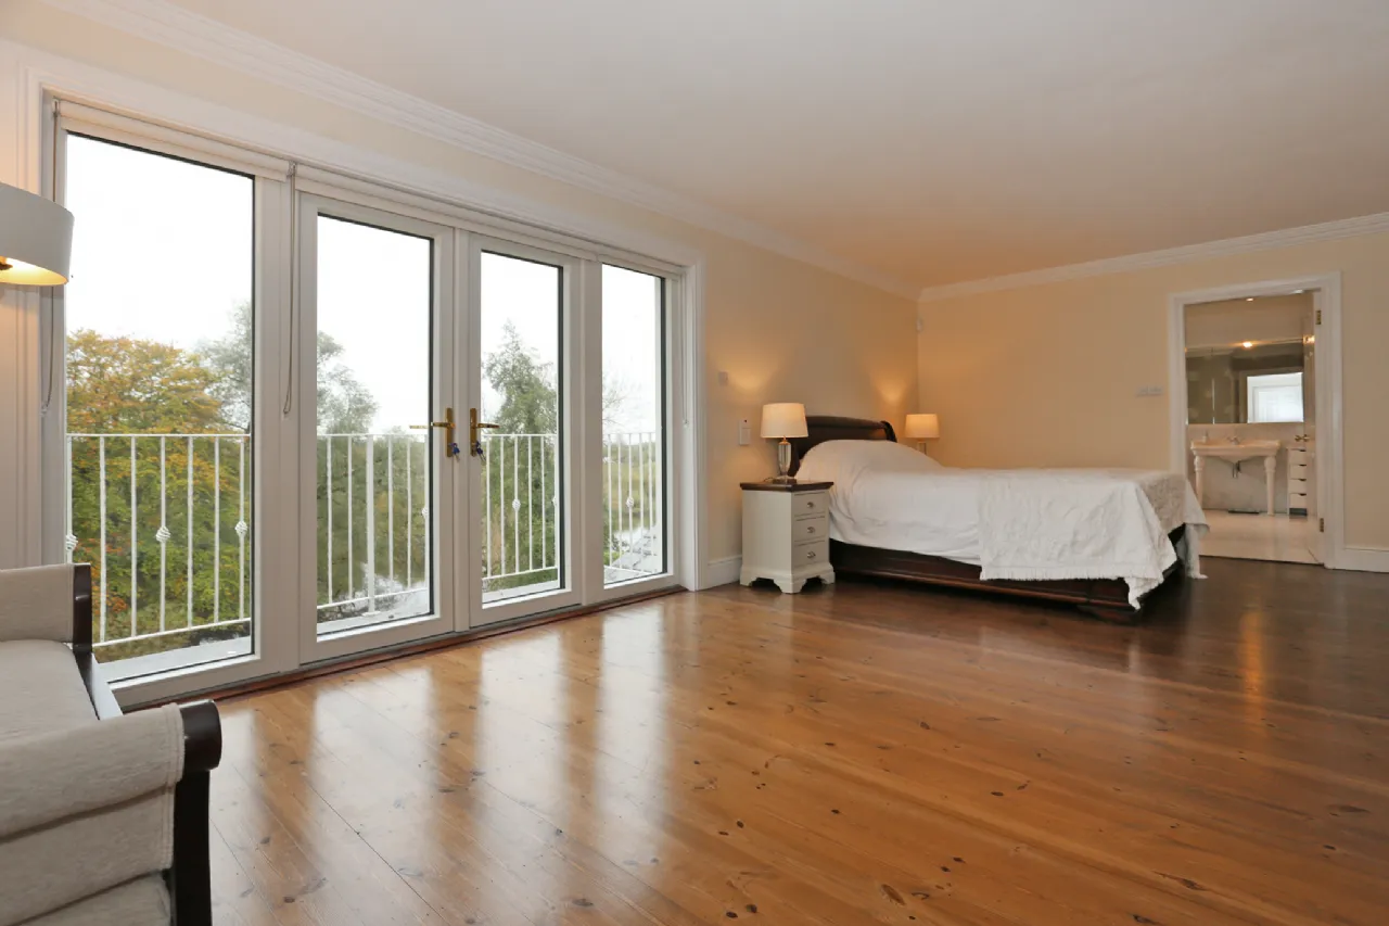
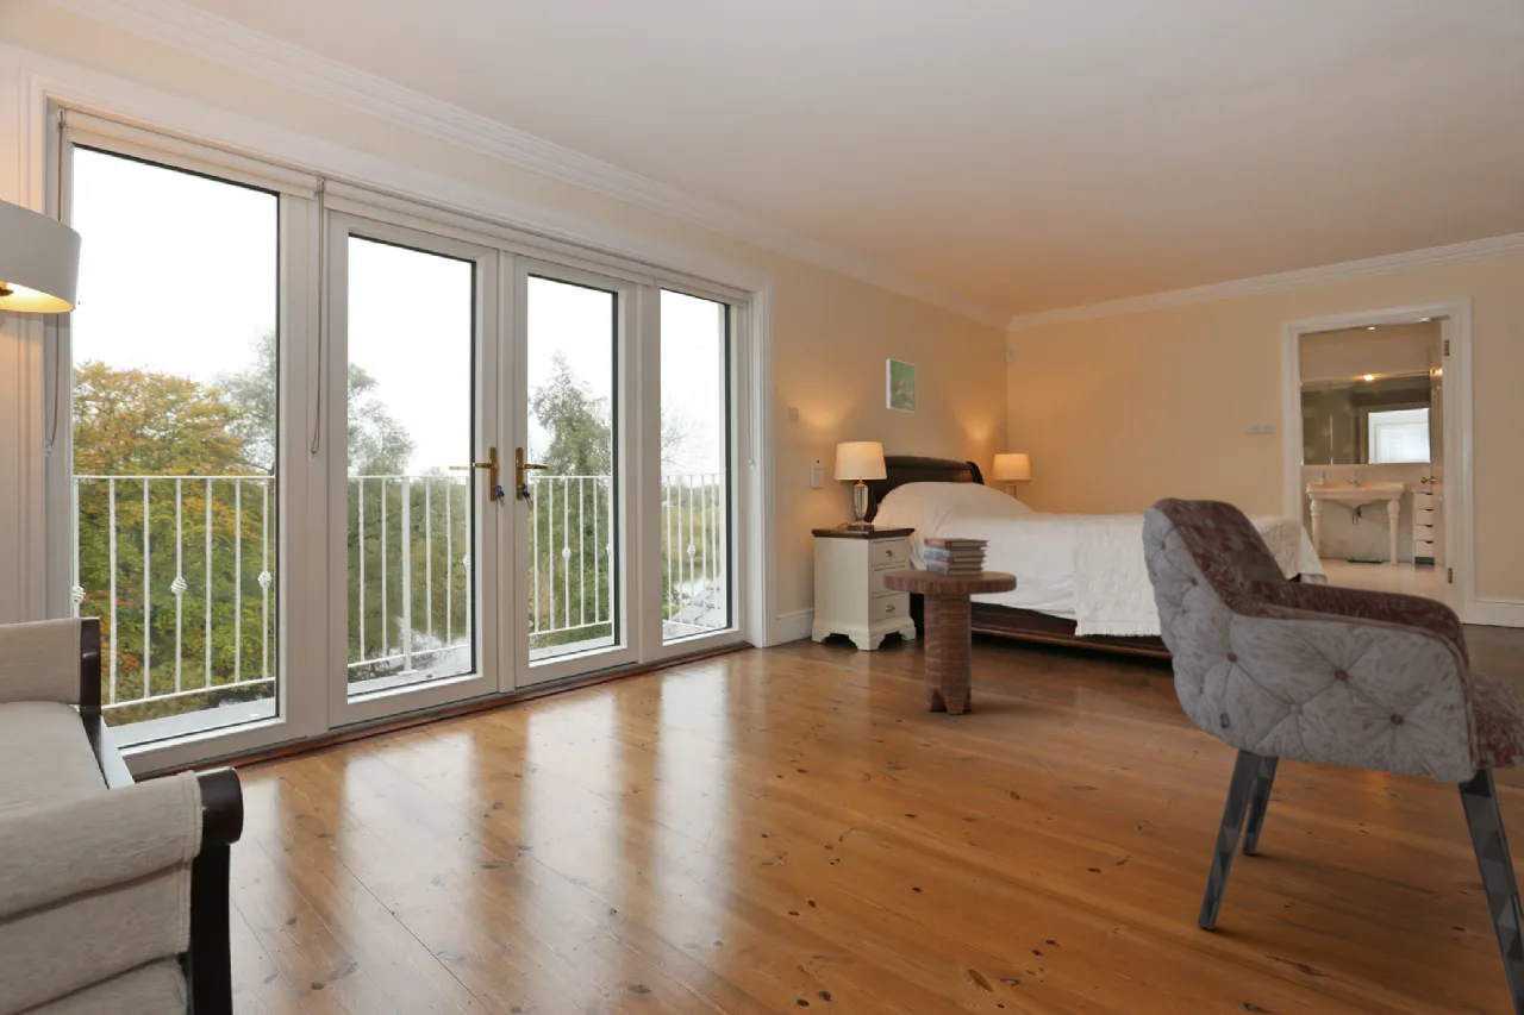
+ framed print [885,357,917,414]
+ armchair [1141,496,1524,1015]
+ side table [882,569,1018,716]
+ book stack [922,537,991,576]
